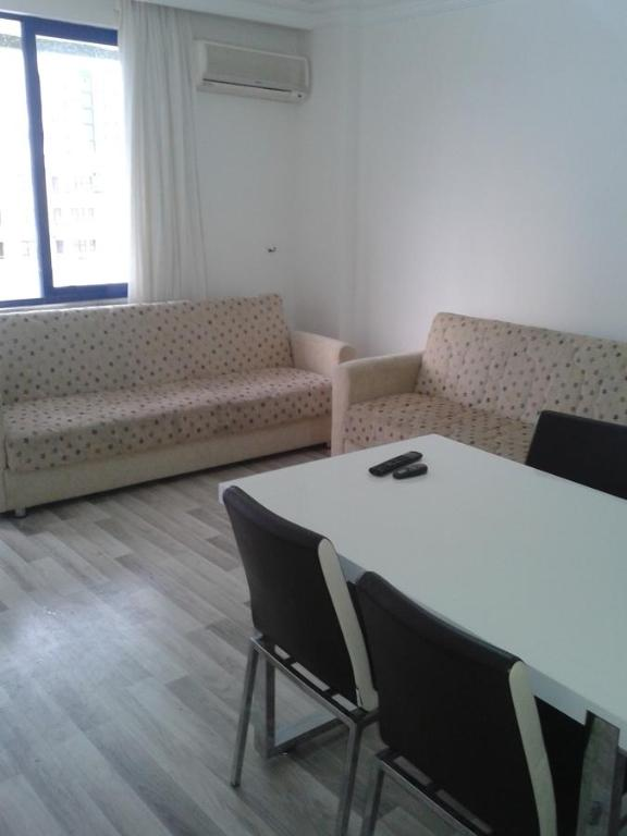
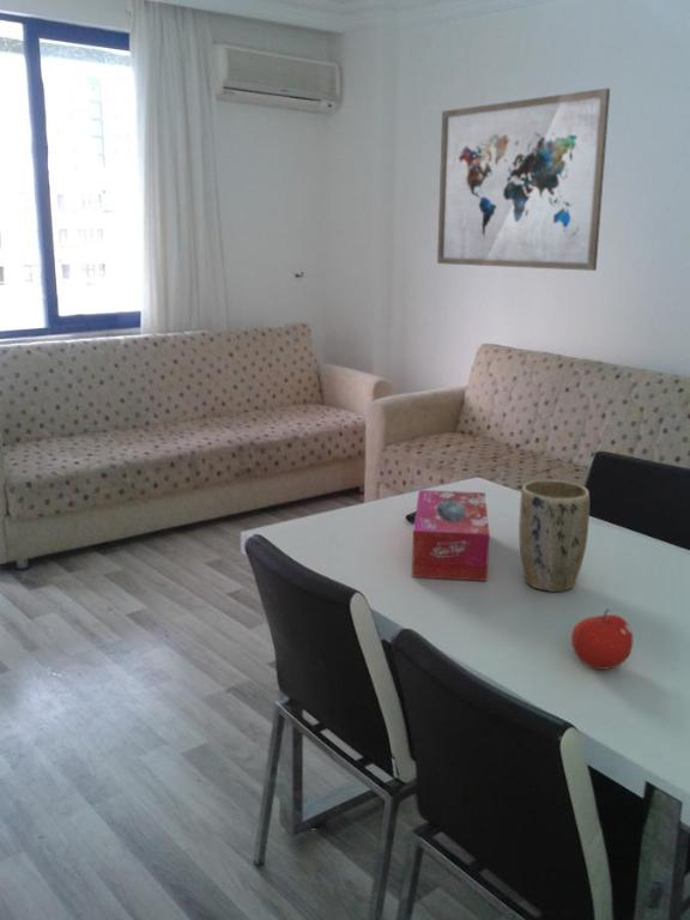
+ fruit [570,607,634,671]
+ plant pot [518,479,591,593]
+ tissue box [411,489,491,582]
+ wall art [436,87,611,272]
